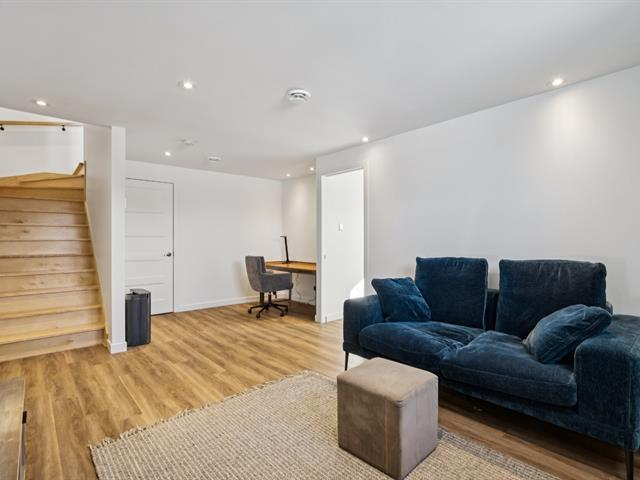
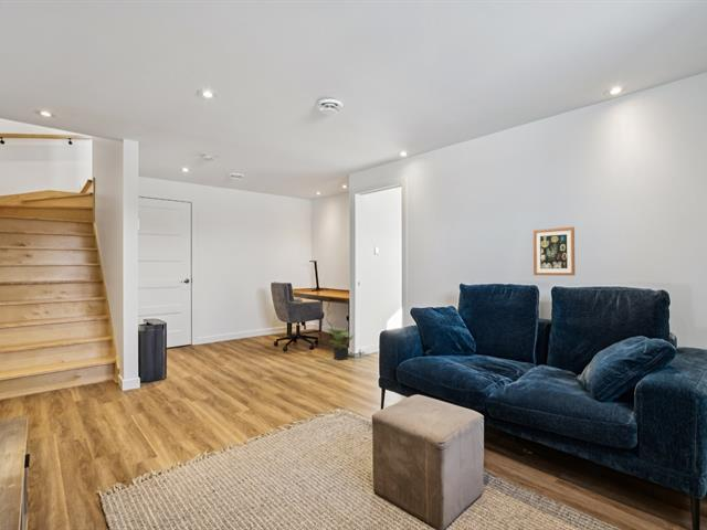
+ wall art [532,226,576,276]
+ potted plant [326,328,356,361]
